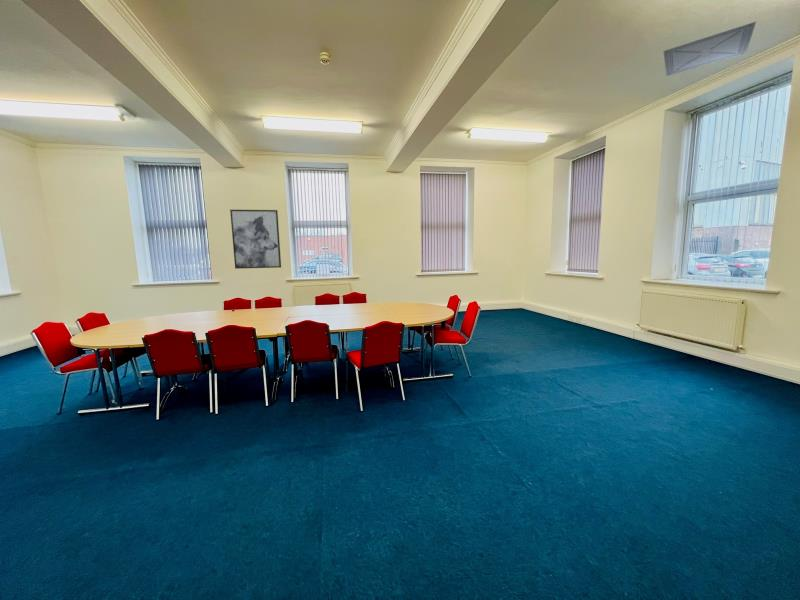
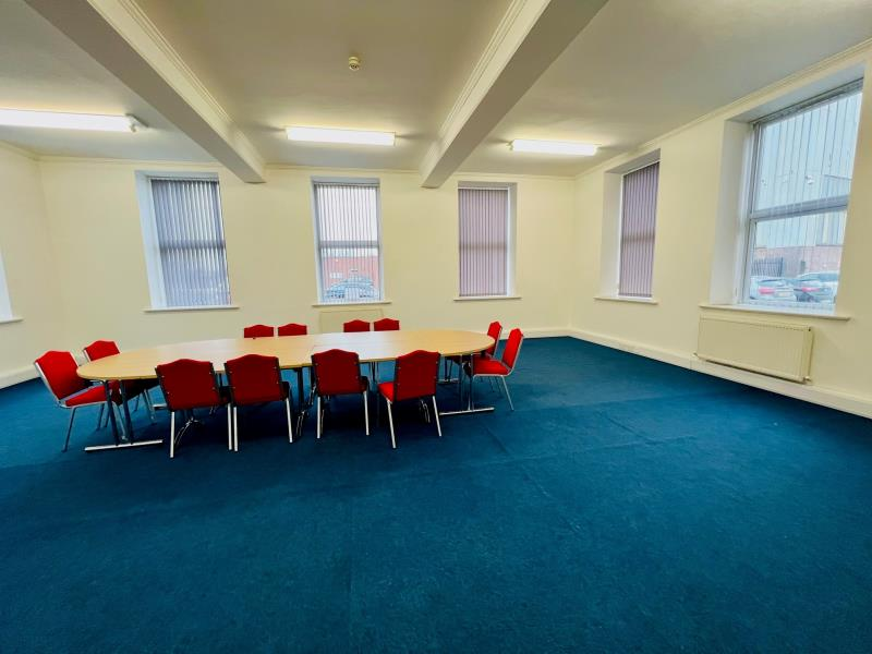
- ceiling vent [663,21,757,77]
- wall art [229,209,282,270]
